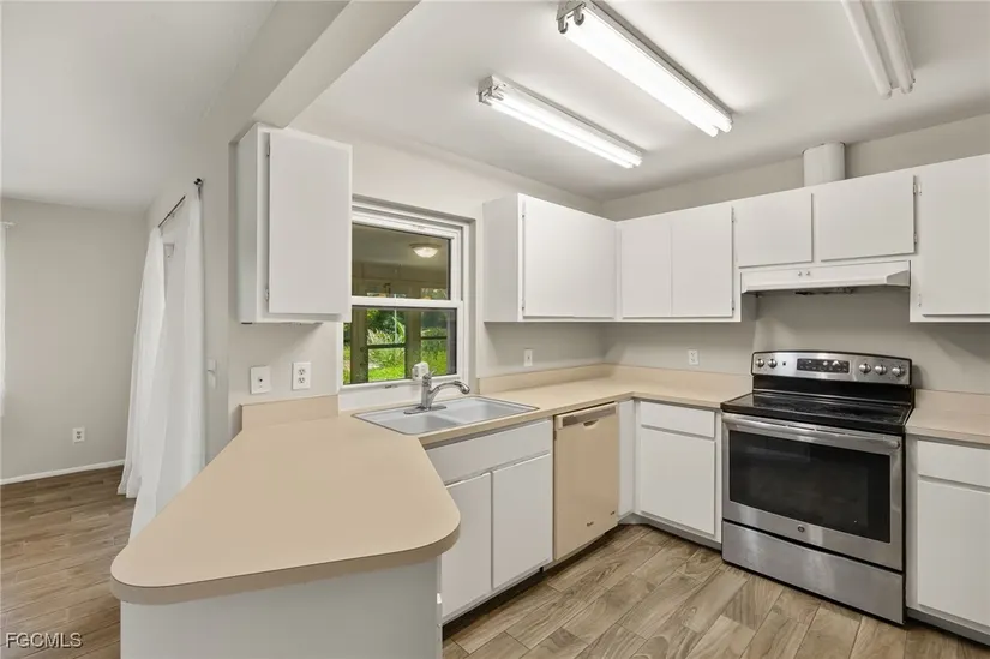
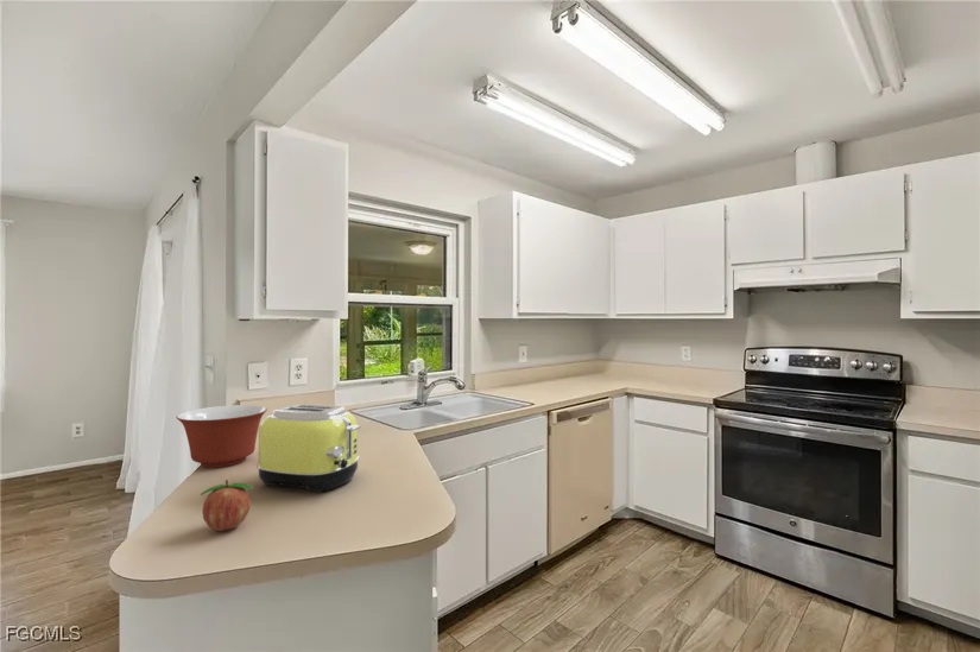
+ mixing bowl [176,404,268,469]
+ toaster [255,403,362,493]
+ fruit [200,479,254,532]
